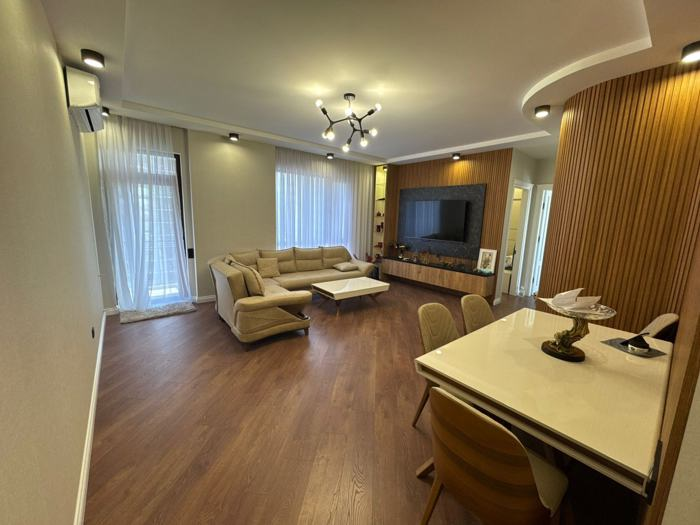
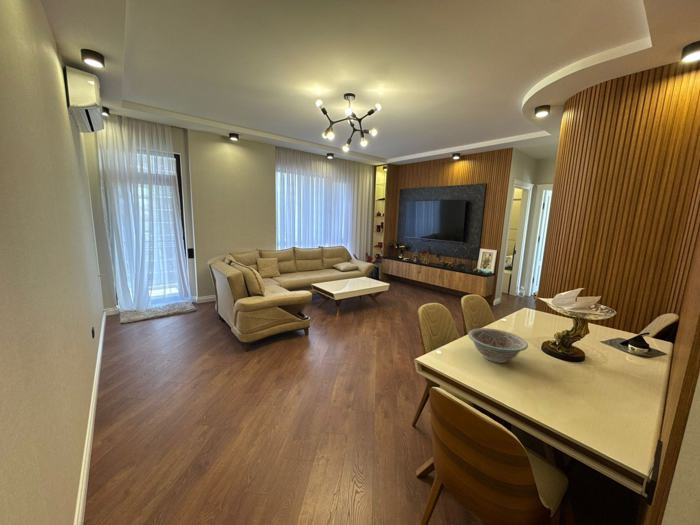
+ bowl [467,327,529,364]
